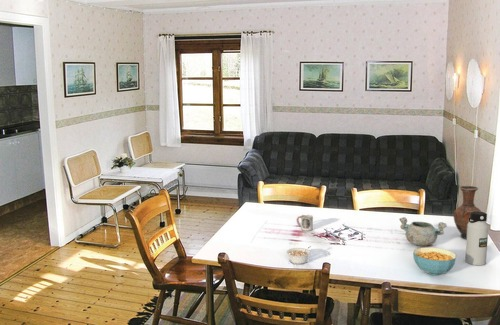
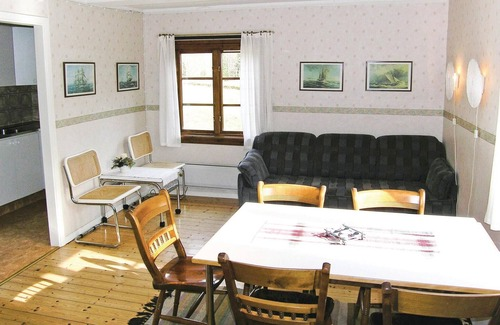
- decorative bowl [398,216,448,247]
- cup [296,214,314,232]
- legume [286,245,312,265]
- water bottle [464,211,489,266]
- vase [453,185,482,240]
- cereal bowl [412,247,457,276]
